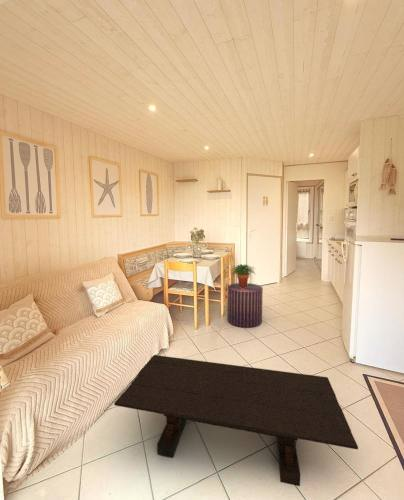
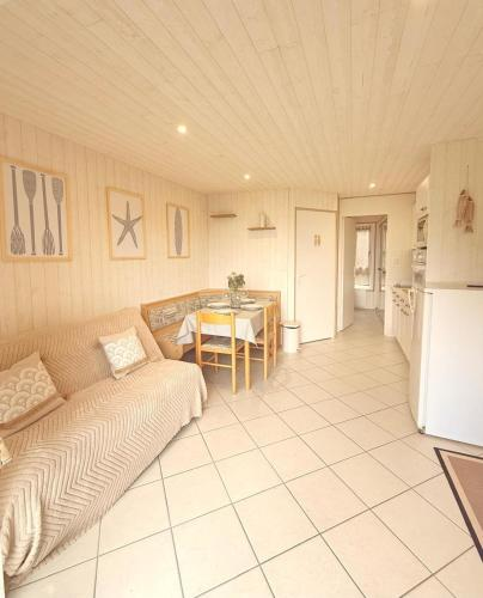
- coffee table [113,354,359,487]
- potted plant [230,263,257,288]
- pouf [226,282,264,329]
